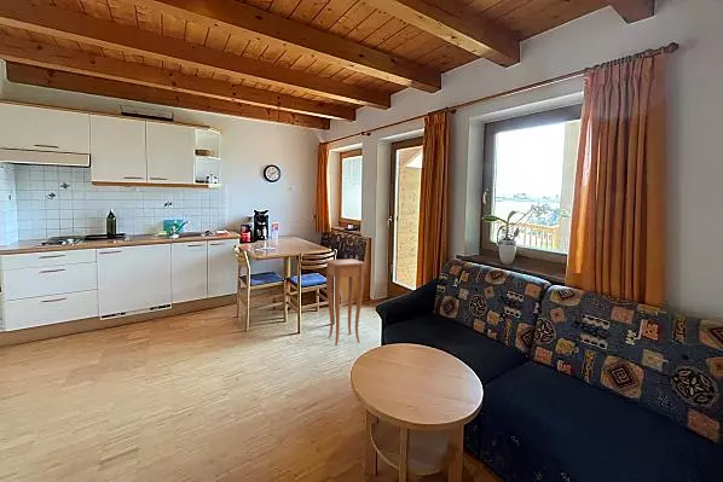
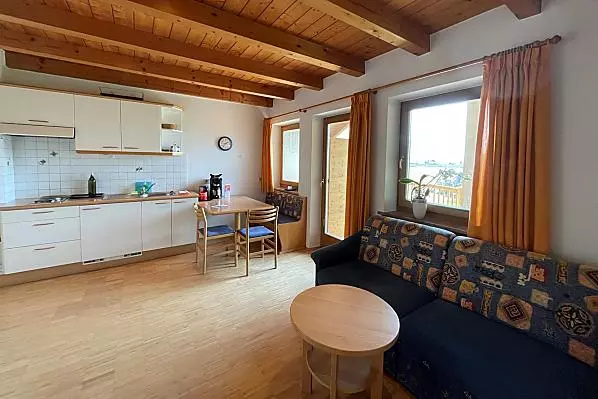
- side table [324,257,366,347]
